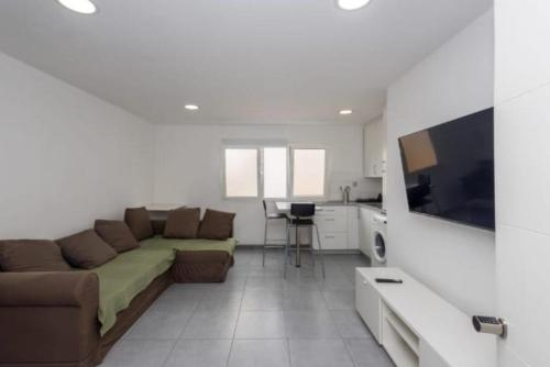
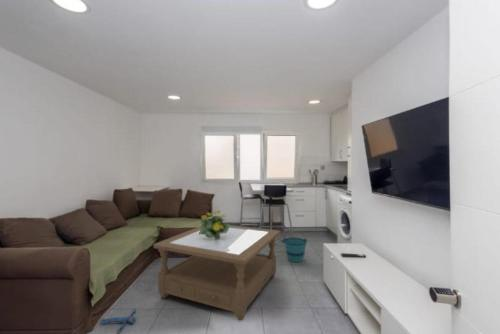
+ coffee table [152,224,281,322]
+ plush toy [97,306,137,334]
+ bucket [281,236,308,263]
+ flowering plant [199,209,232,240]
